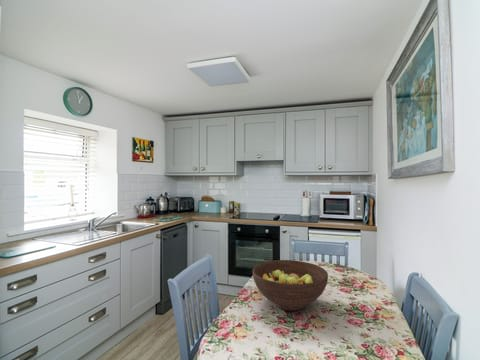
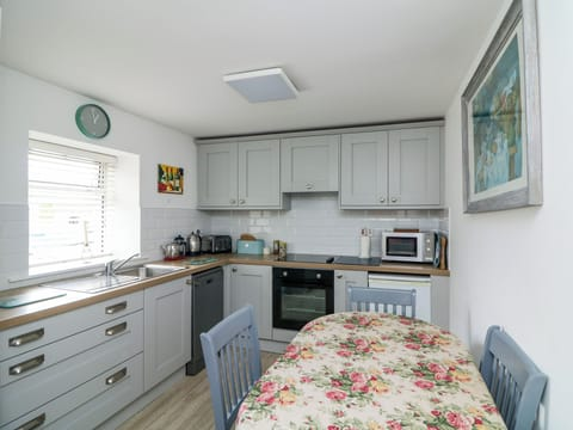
- fruit bowl [252,259,329,311]
